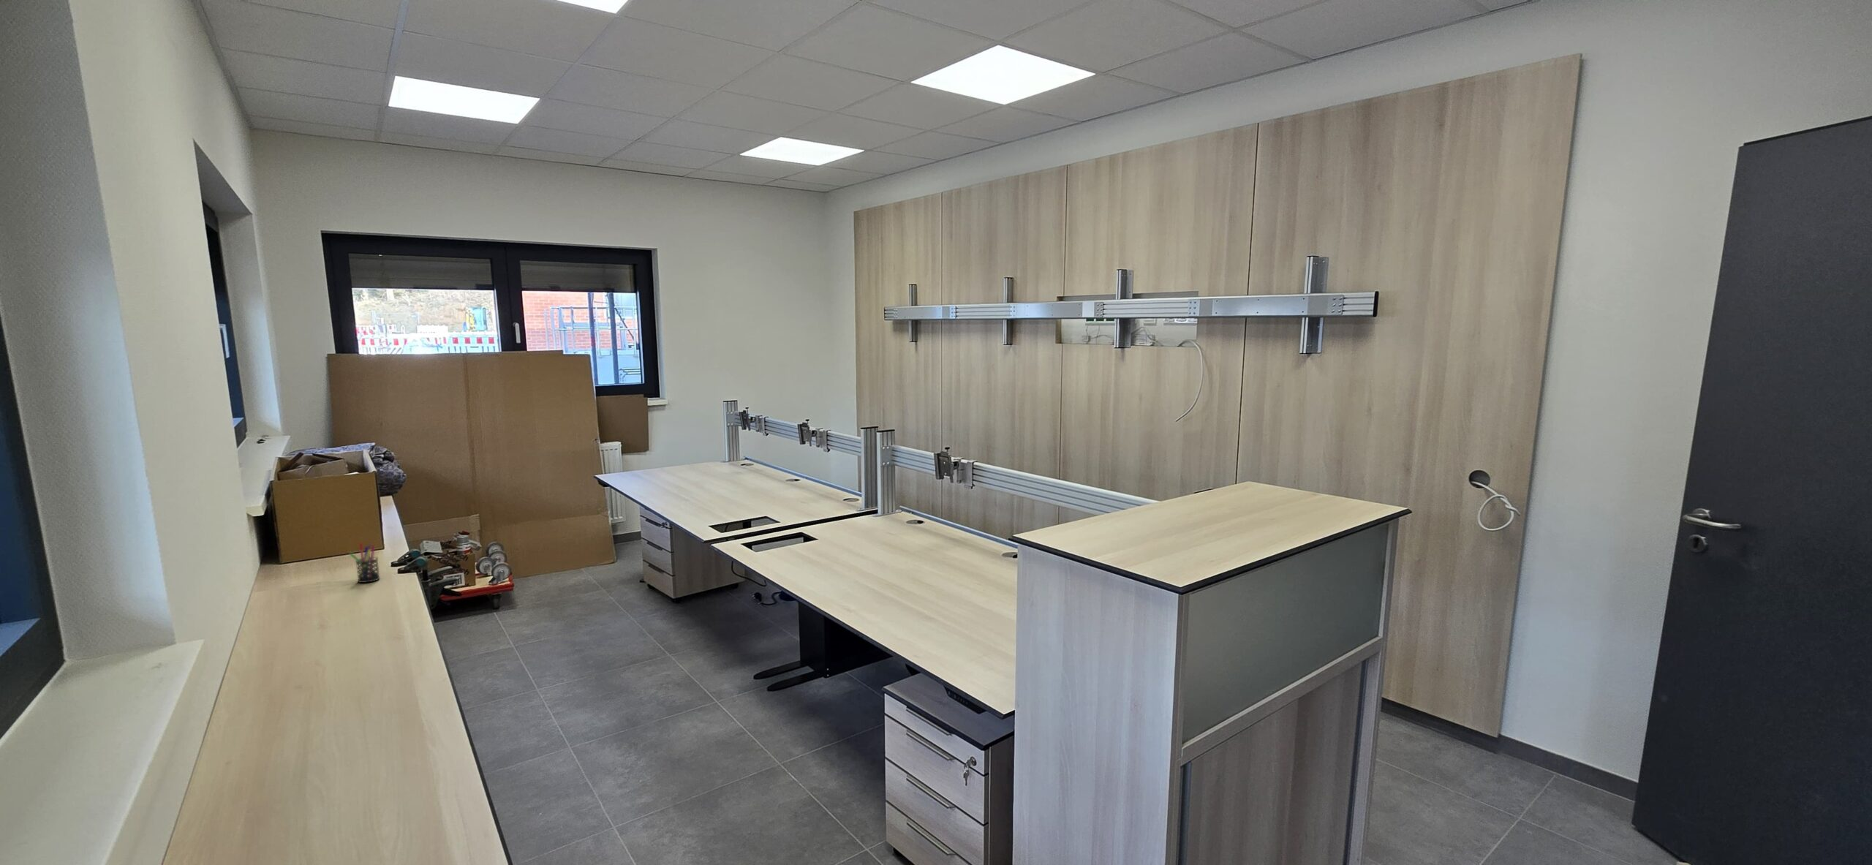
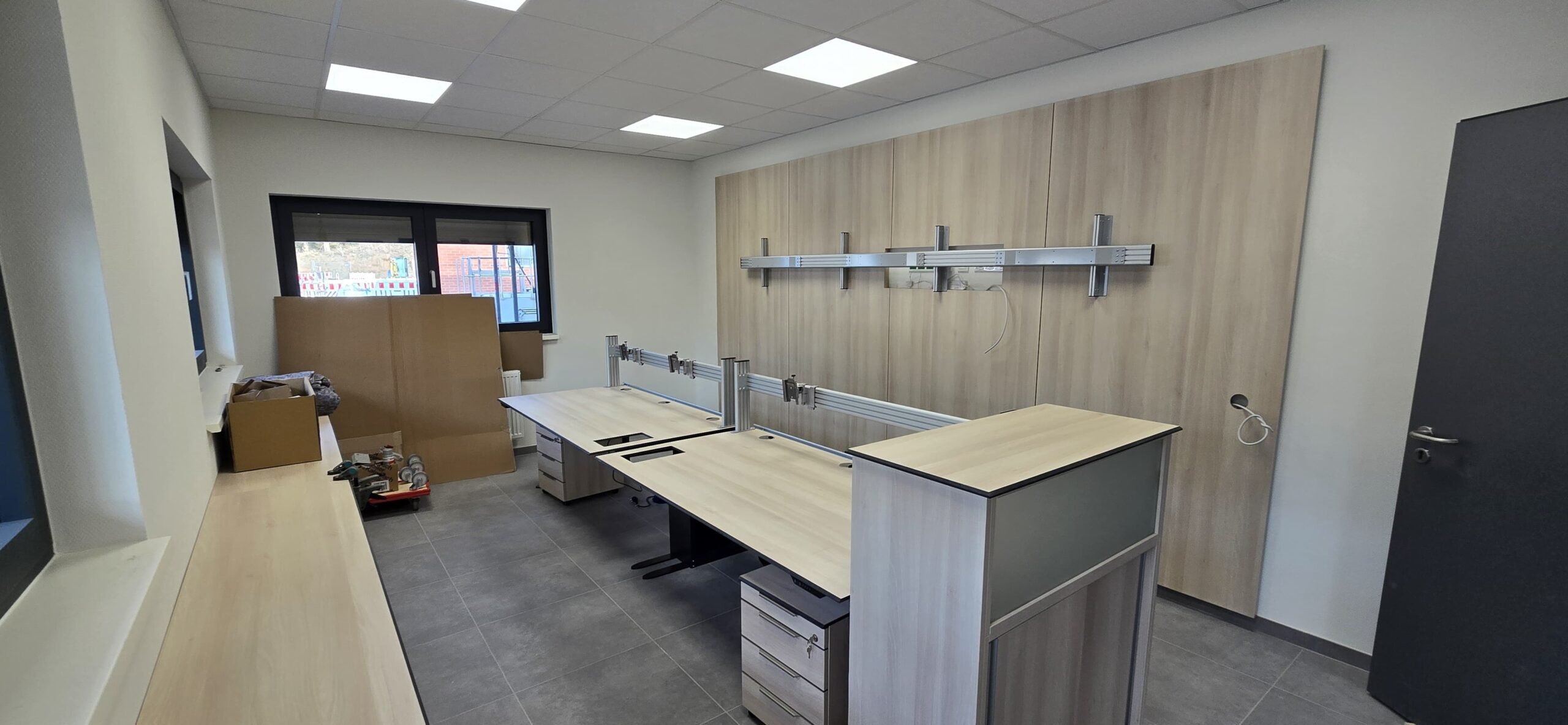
- pen holder [349,543,381,583]
